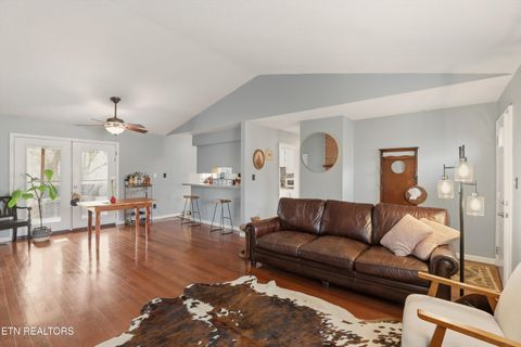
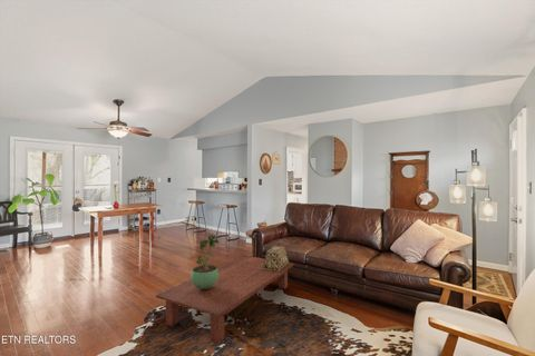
+ decorative box [263,245,290,271]
+ potted plant [189,234,220,289]
+ coffee table [155,255,294,345]
